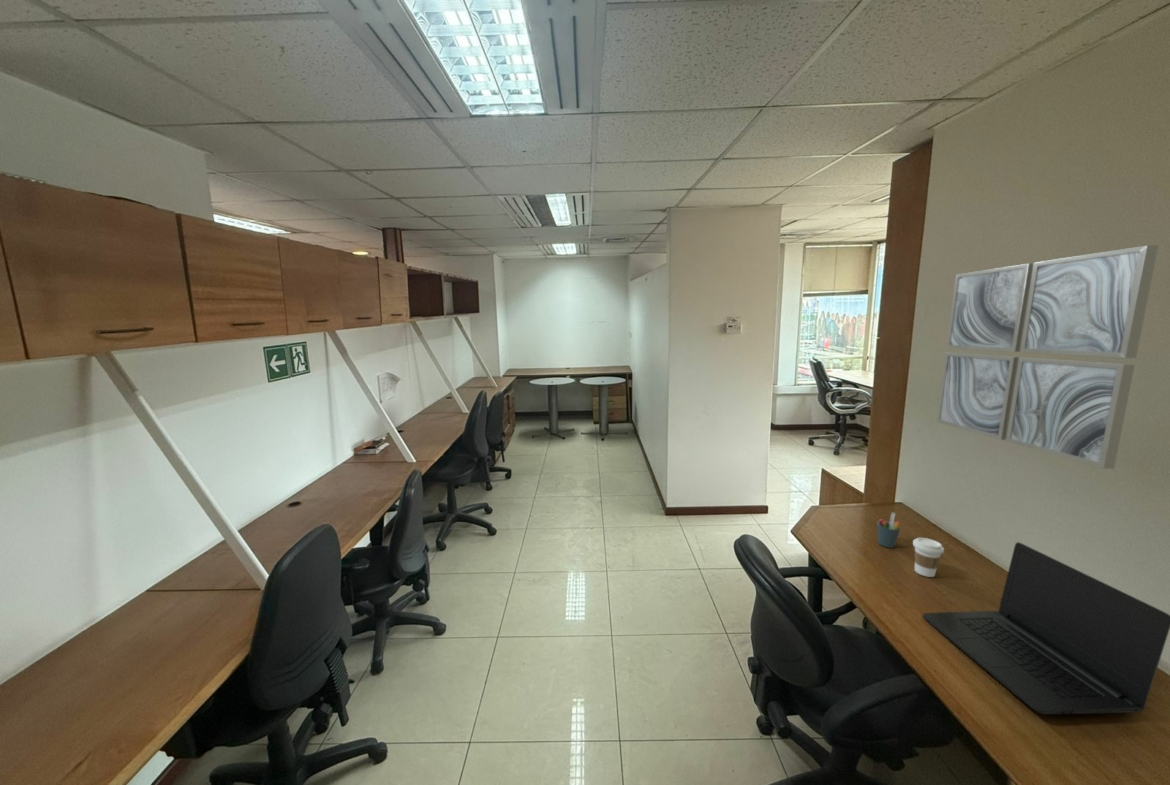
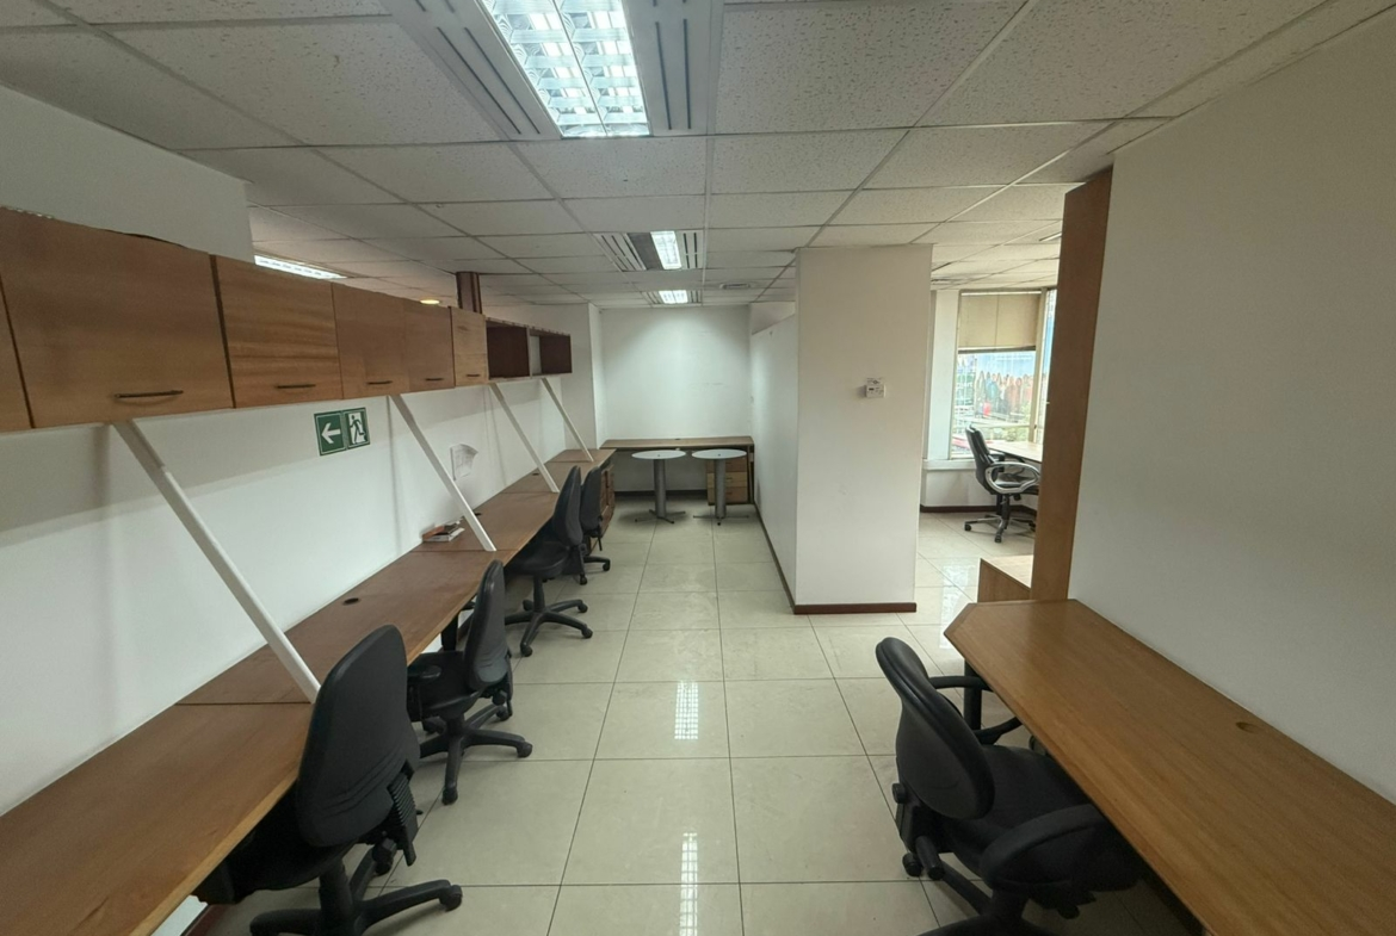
- coffee cup [912,537,945,578]
- pen holder [876,511,902,549]
- wall art [936,244,1159,470]
- laptop [922,541,1170,715]
